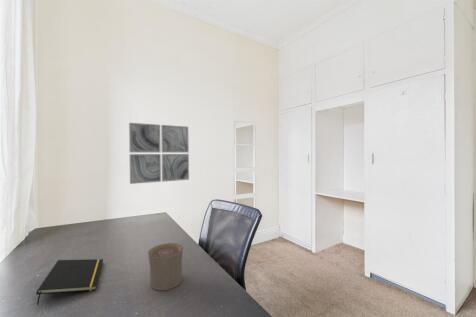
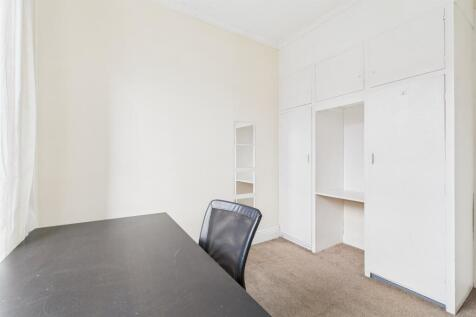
- wall art [128,122,190,185]
- notepad [35,258,104,306]
- cup [147,242,184,291]
